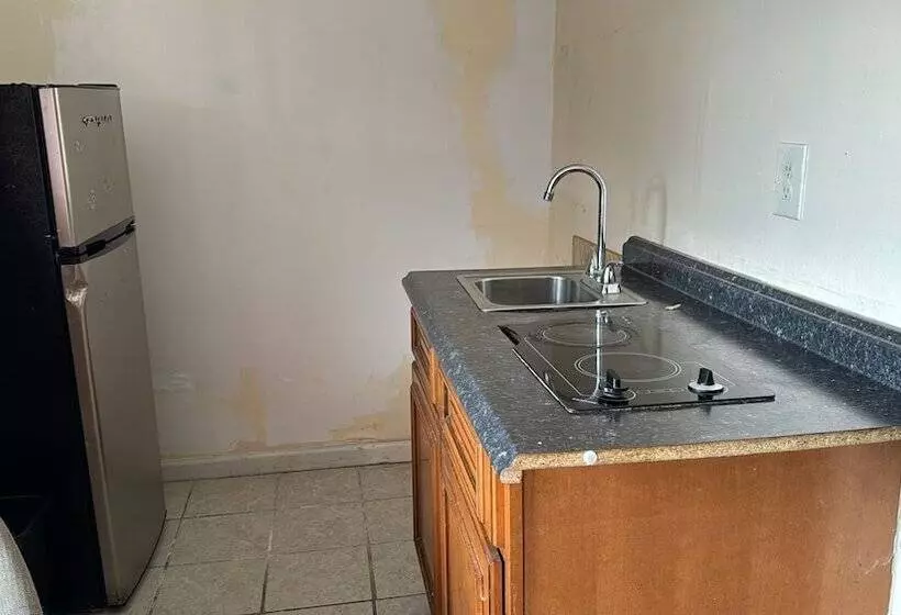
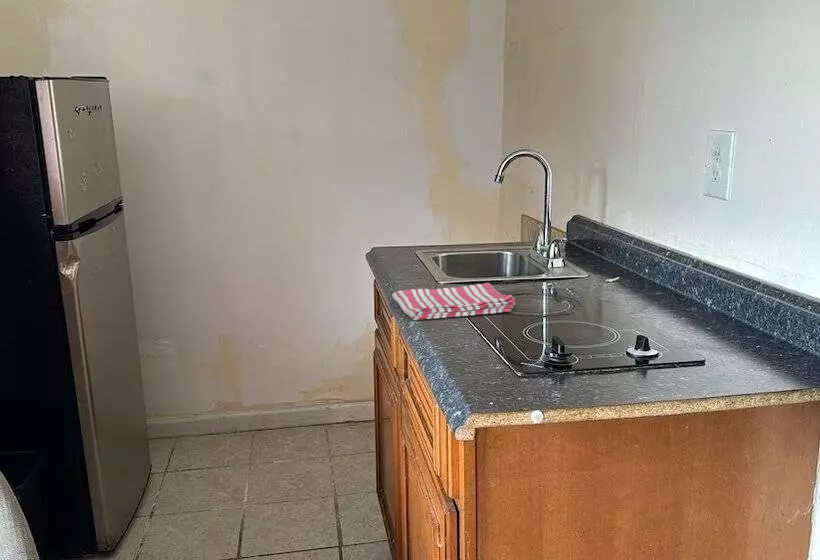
+ dish towel [391,282,516,321]
